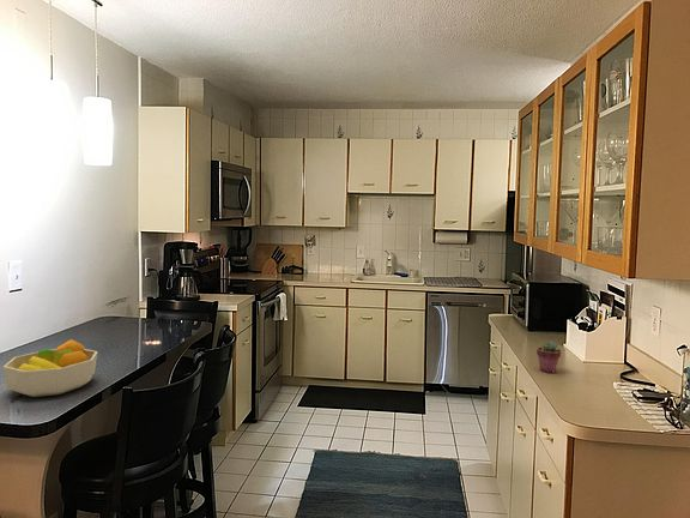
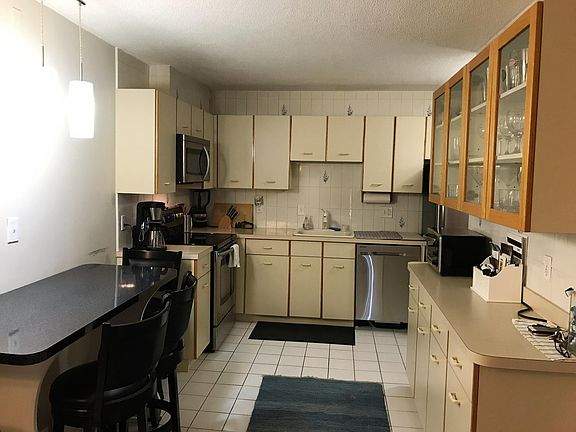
- potted succulent [535,339,562,374]
- fruit bowl [2,338,98,398]
